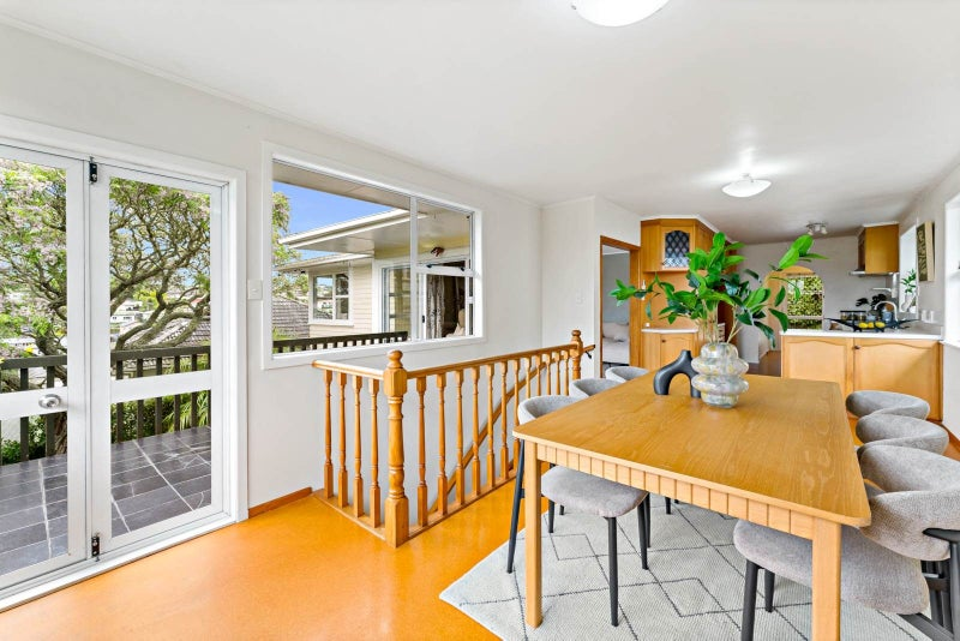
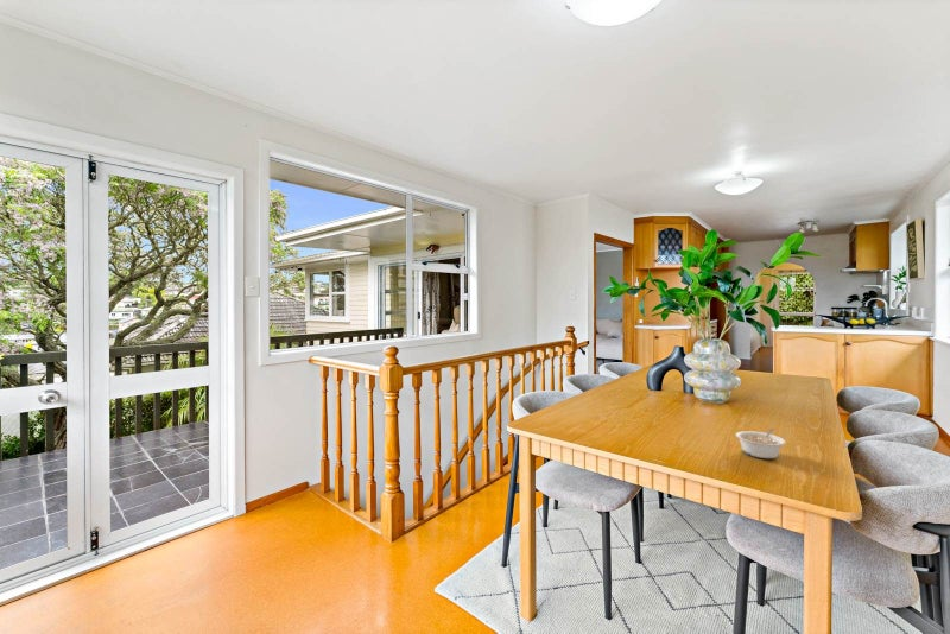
+ legume [735,427,787,459]
